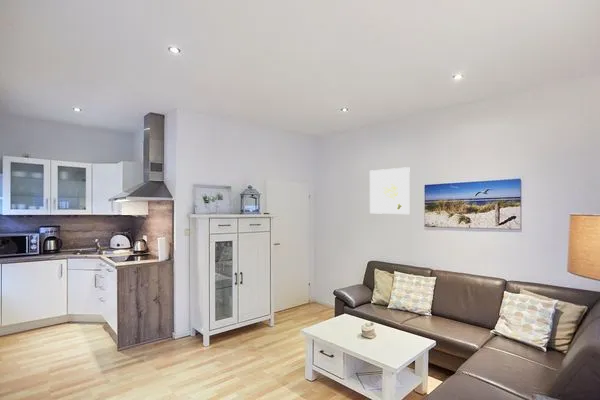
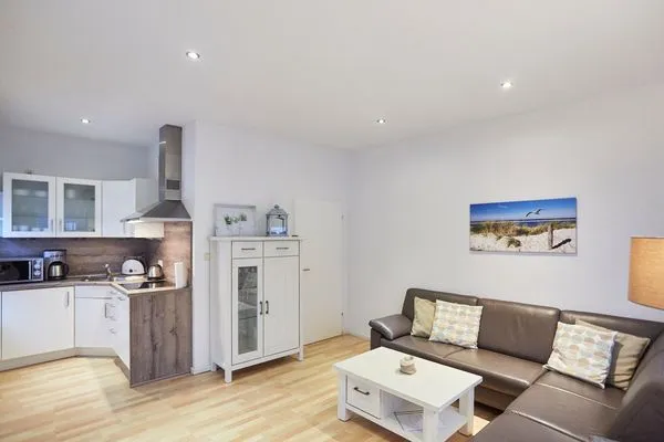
- wall art [369,166,411,215]
